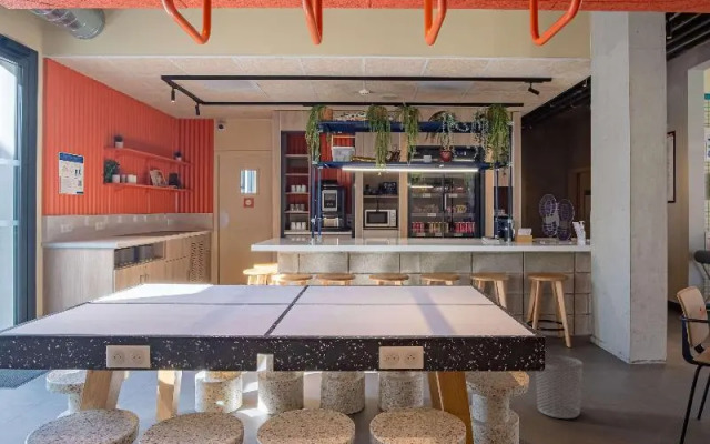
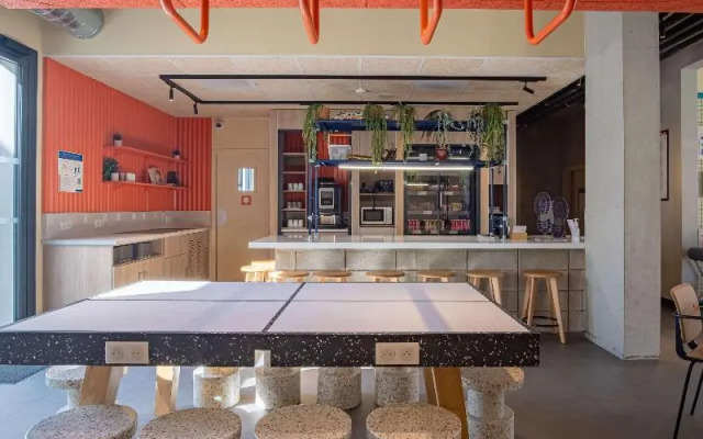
- waste bin [535,354,584,420]
